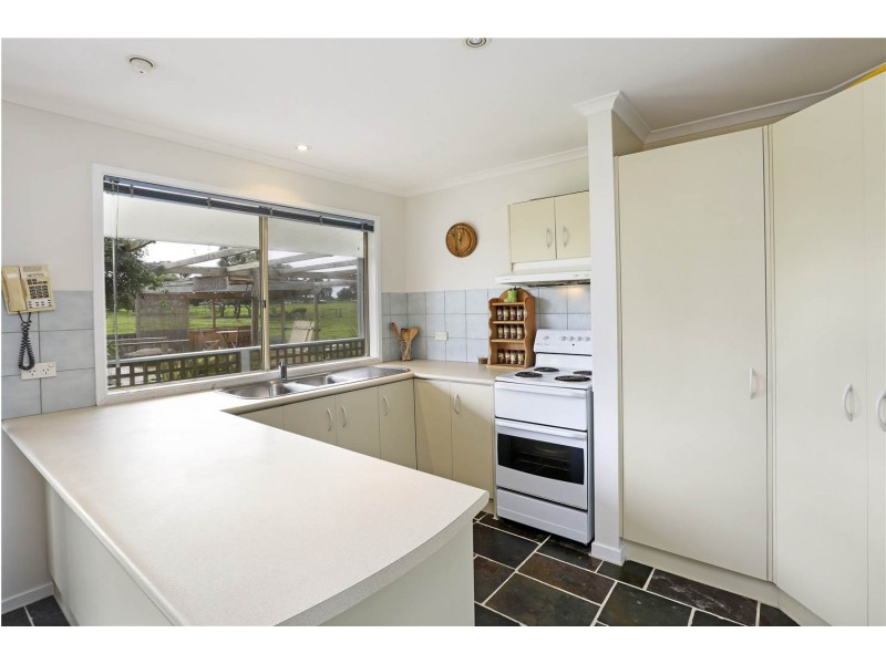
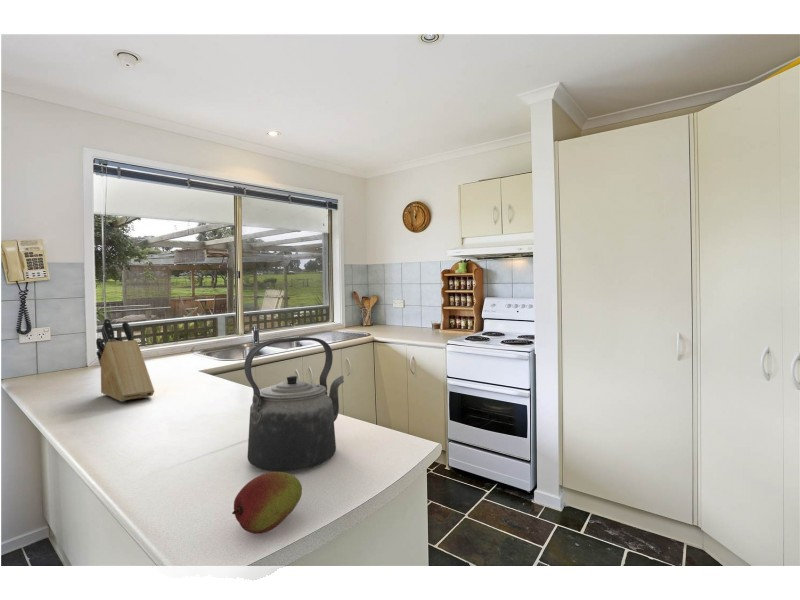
+ knife block [95,317,155,402]
+ kettle [243,336,345,472]
+ fruit [231,471,303,535]
